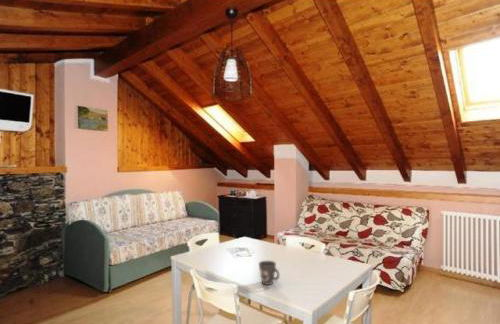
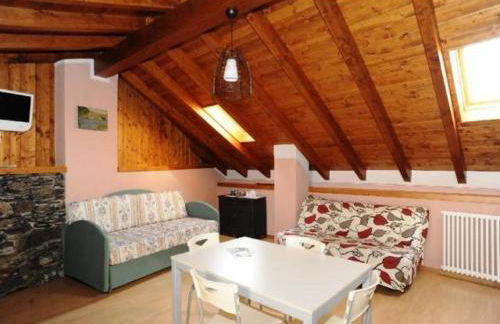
- mug [258,260,280,286]
